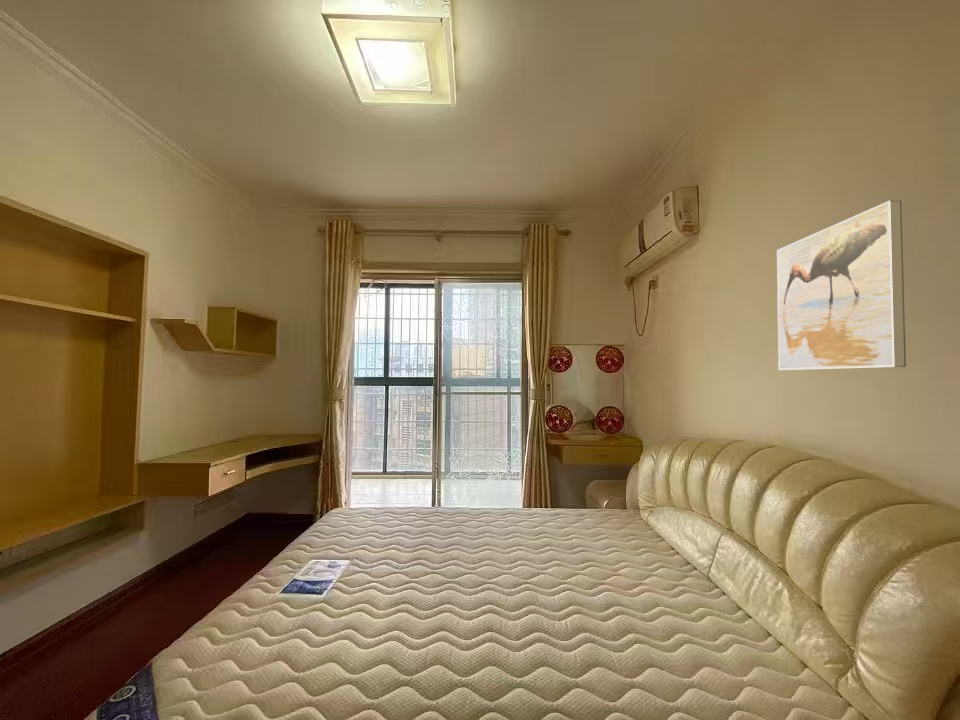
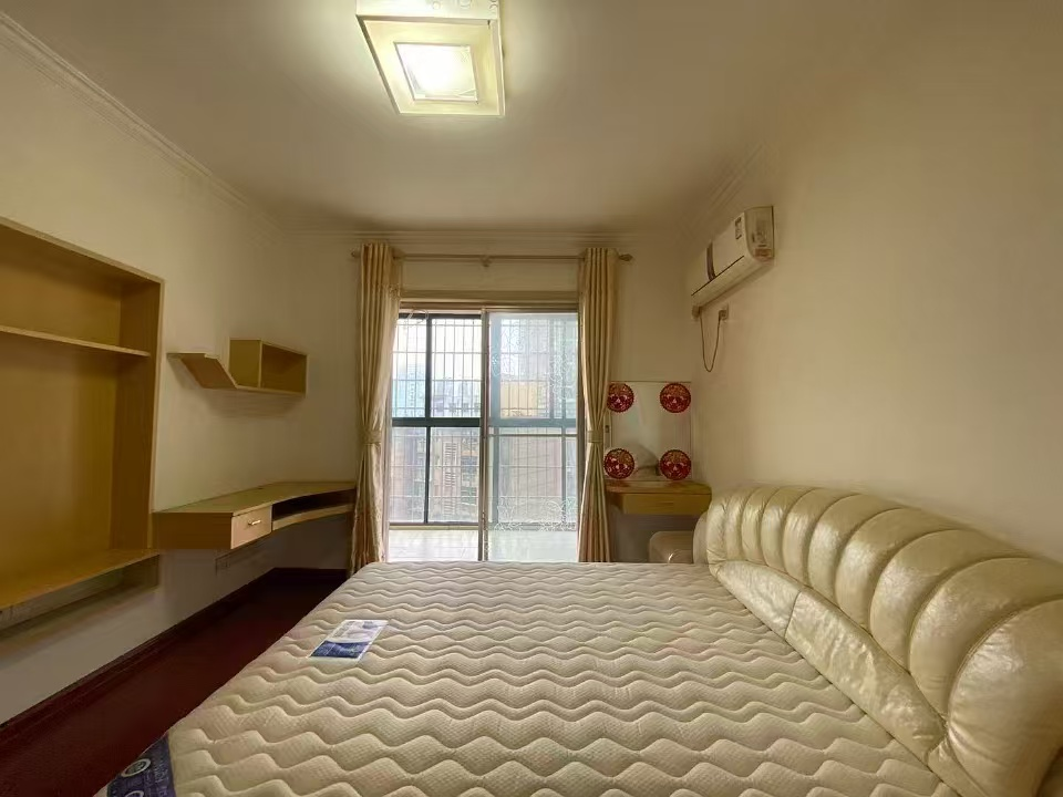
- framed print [776,199,907,371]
